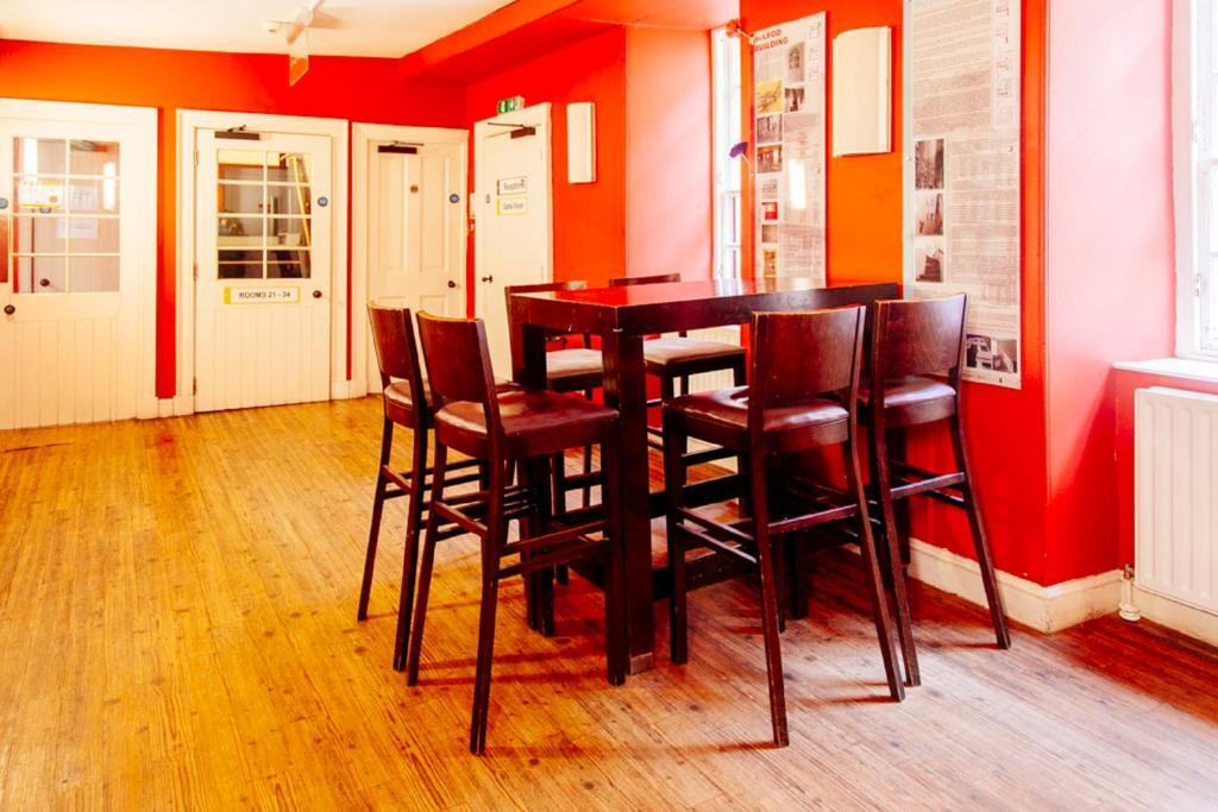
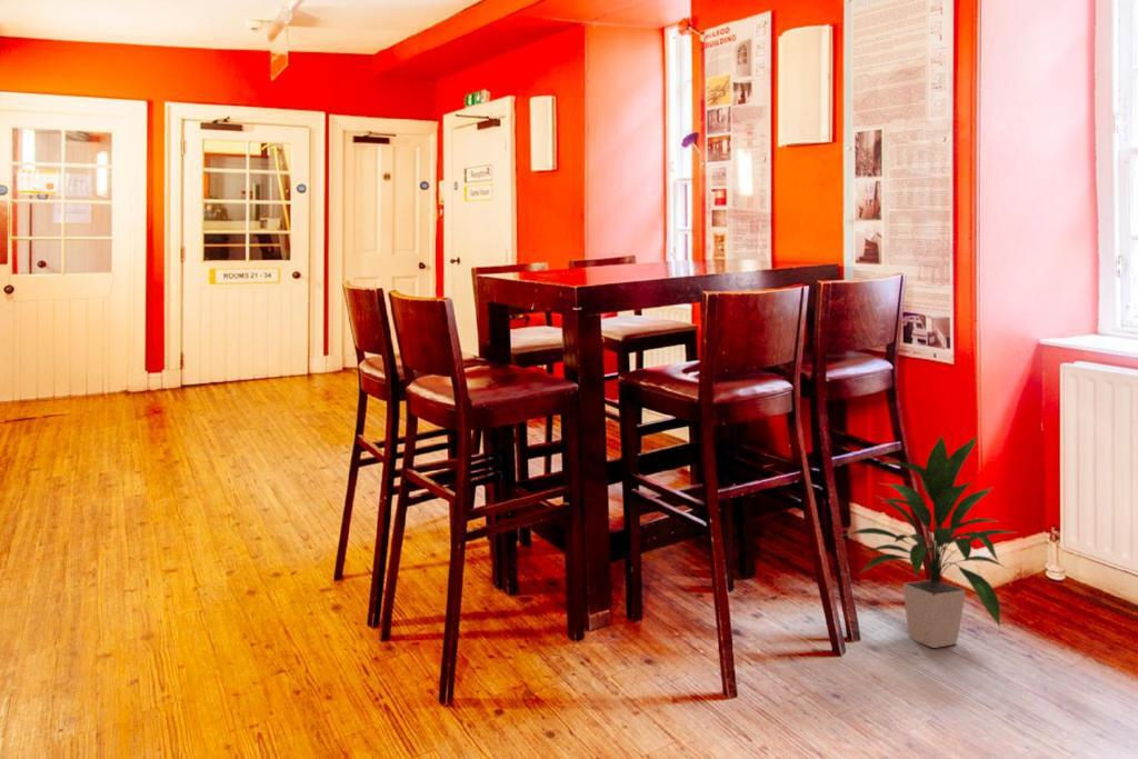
+ indoor plant [842,433,1017,649]
